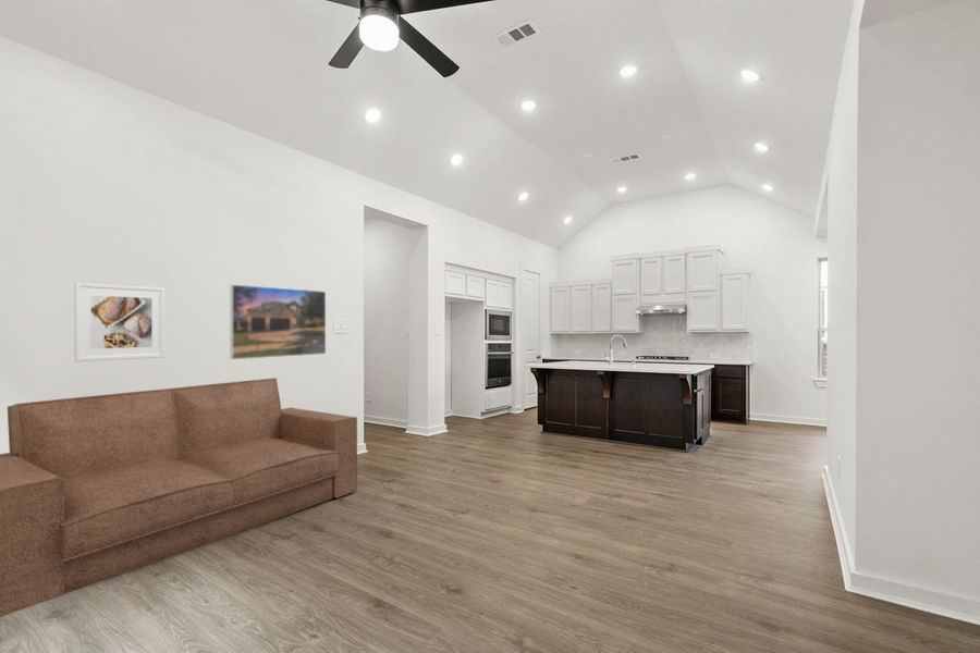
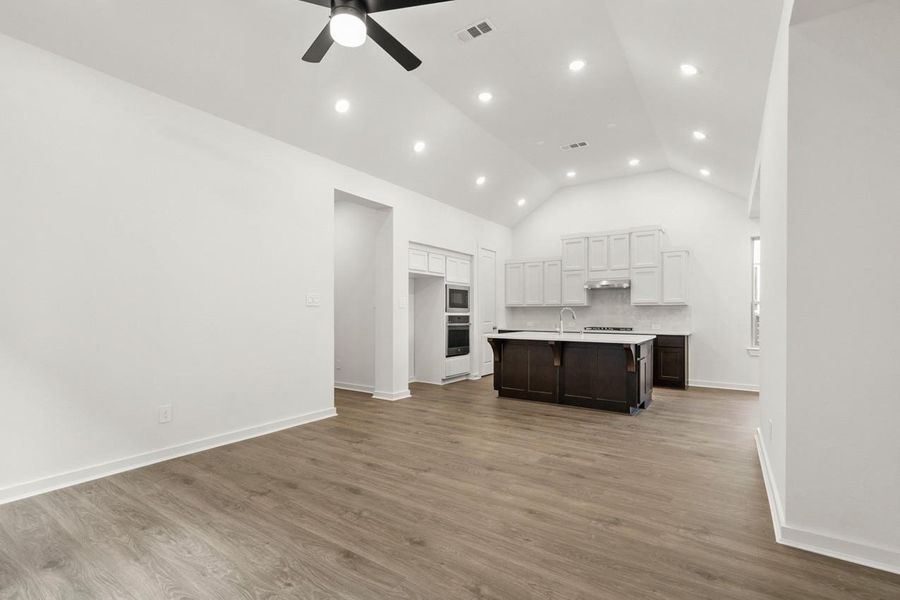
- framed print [74,281,166,362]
- sofa [0,377,358,618]
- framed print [229,283,327,360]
